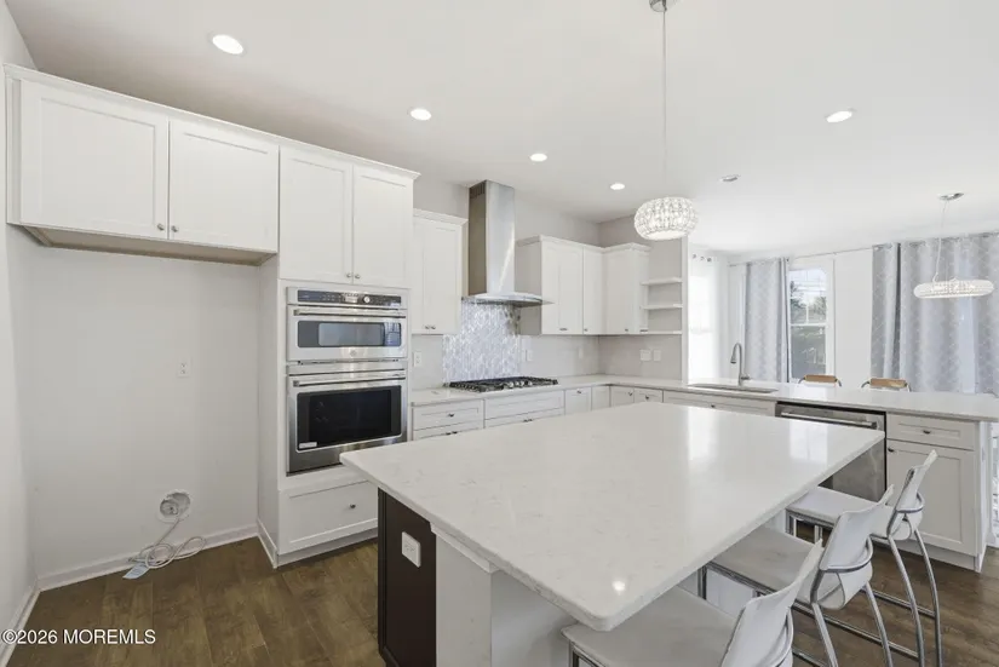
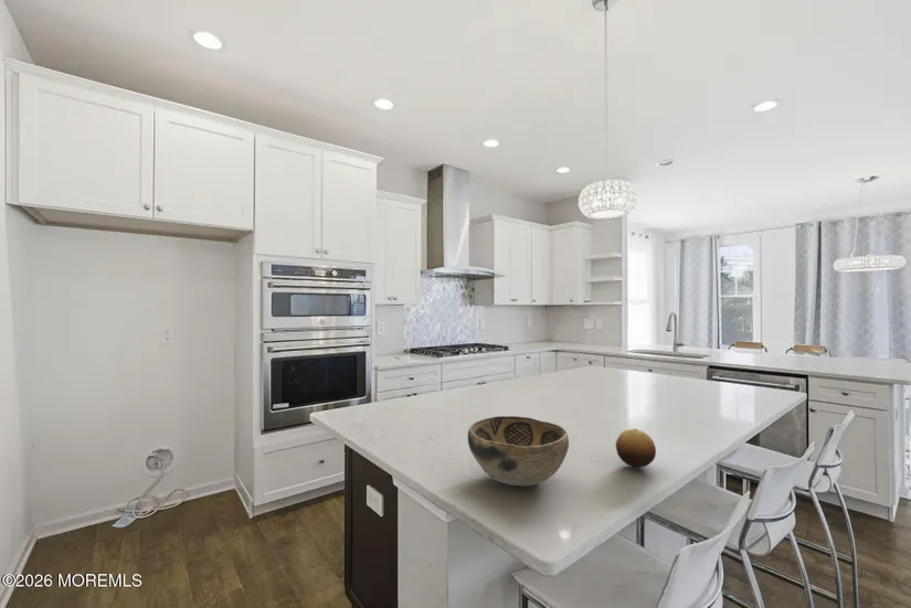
+ decorative bowl [467,415,570,487]
+ fruit [615,428,657,469]
